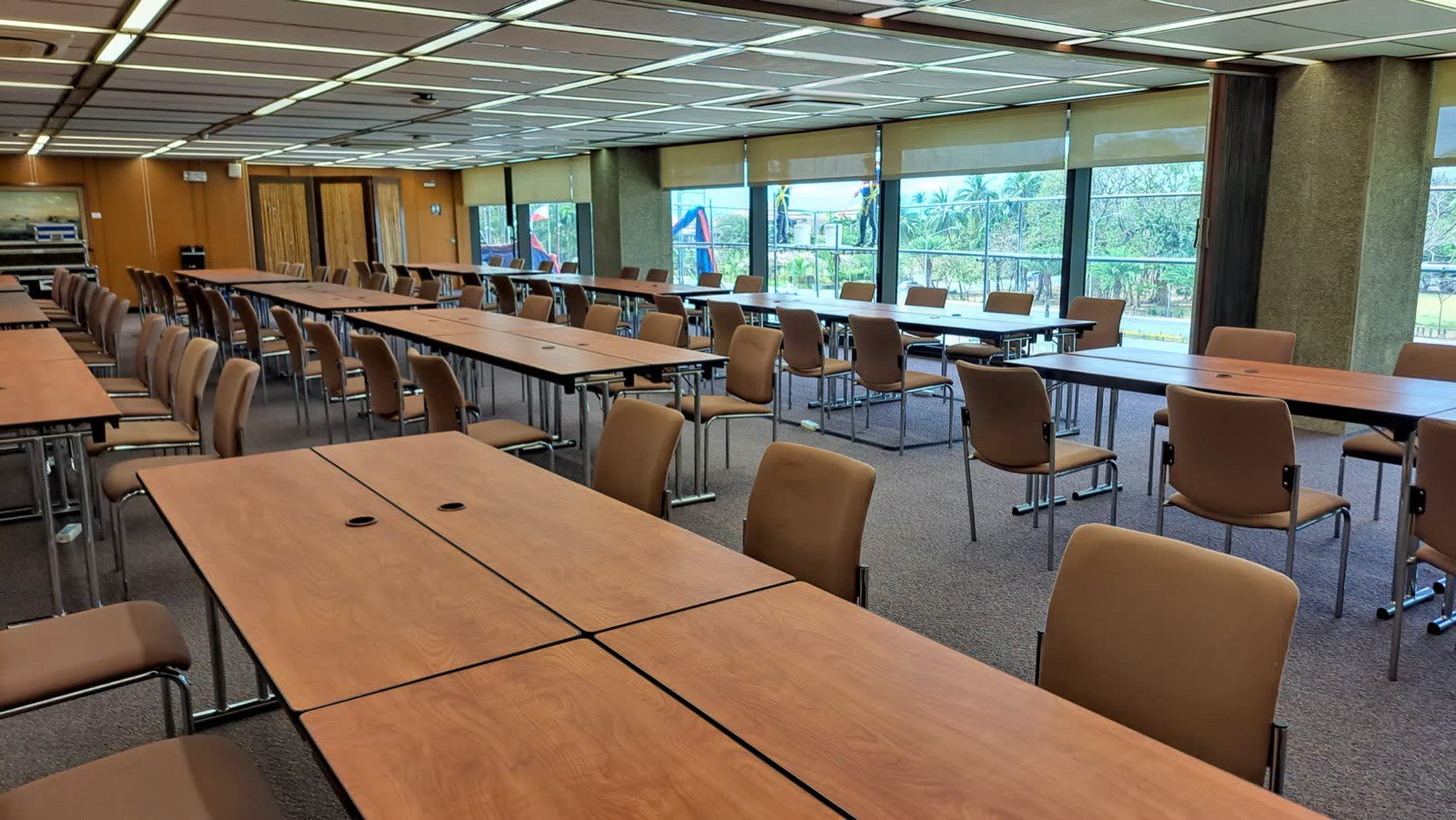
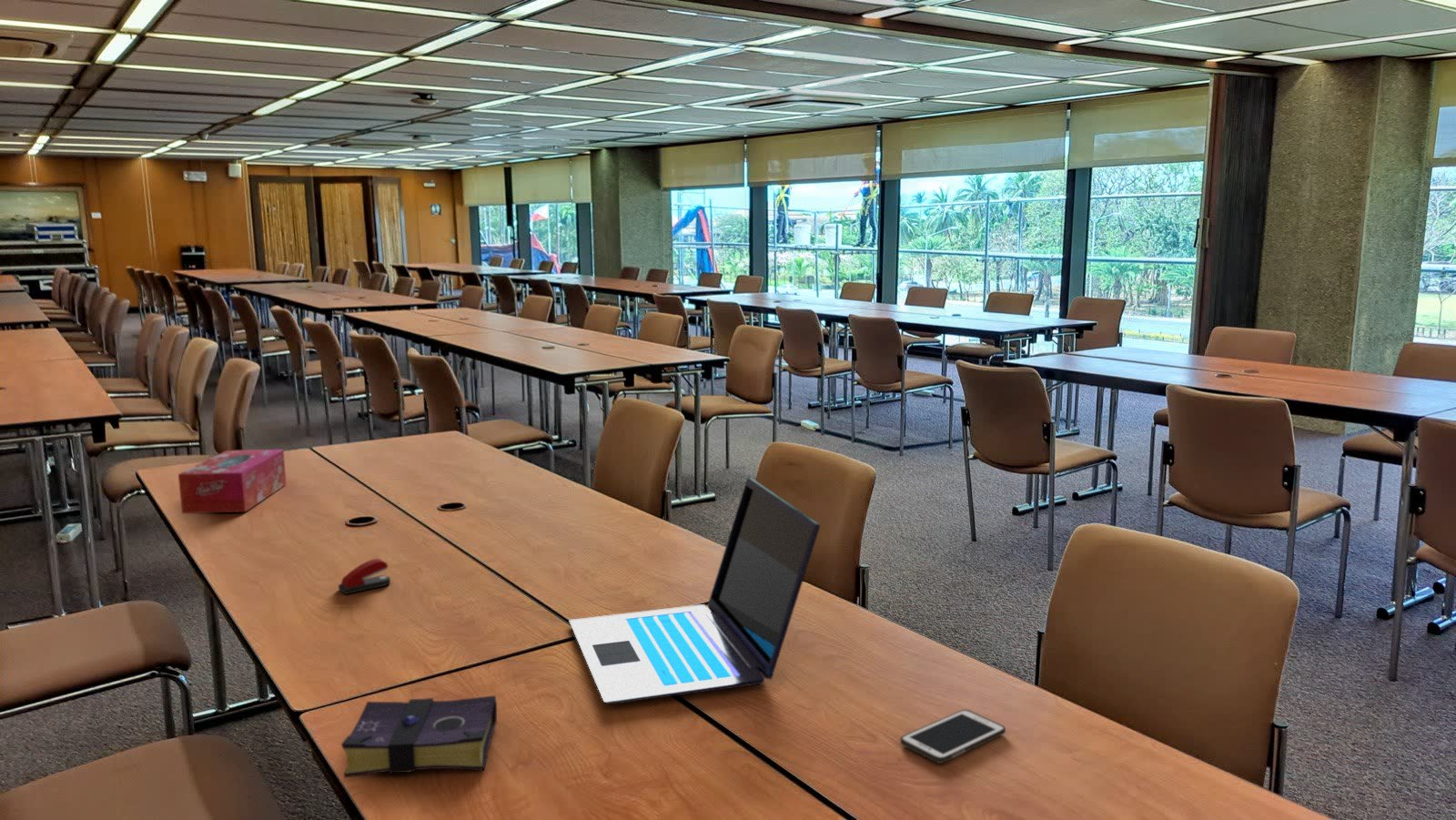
+ laptop [569,477,821,705]
+ tissue box [177,449,288,514]
+ cell phone [899,709,1006,764]
+ stapler [338,558,391,595]
+ book [340,694,498,779]
